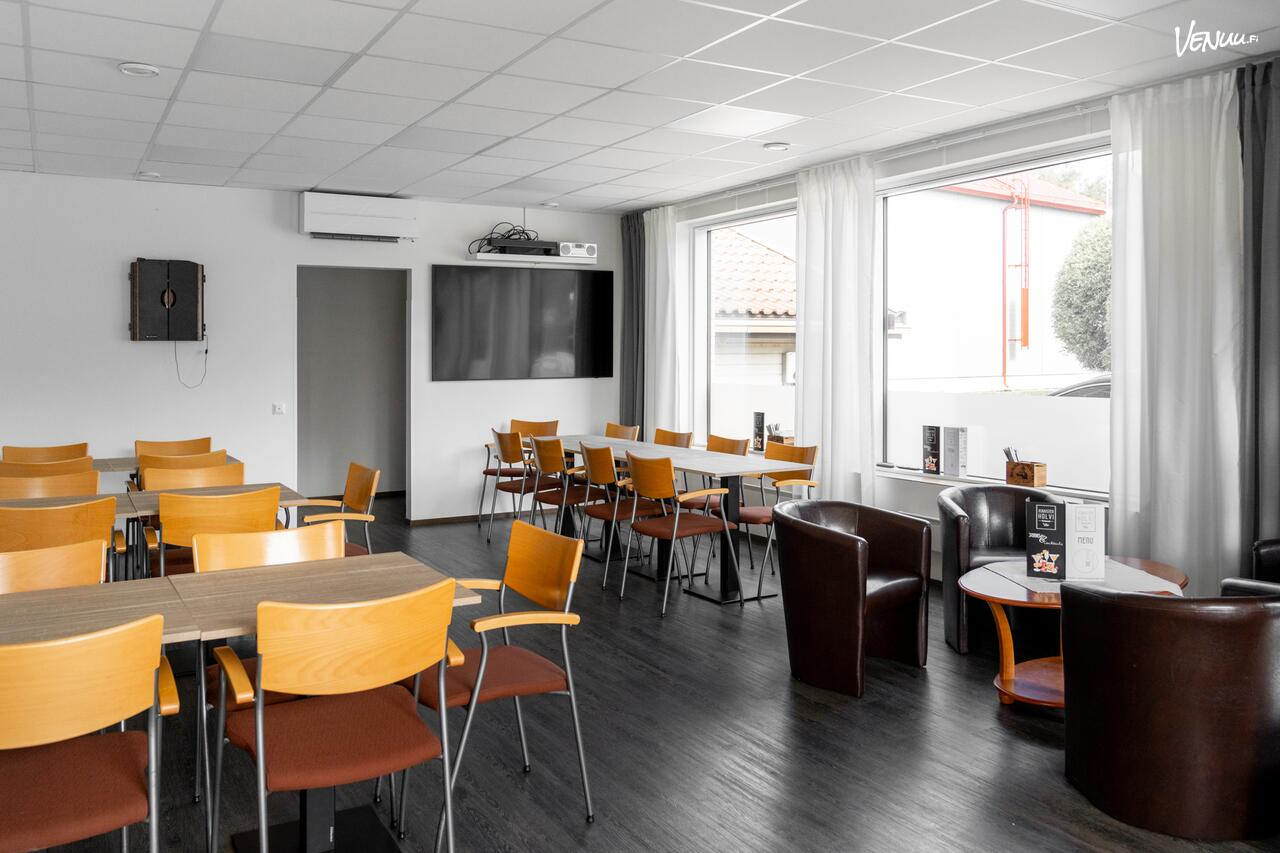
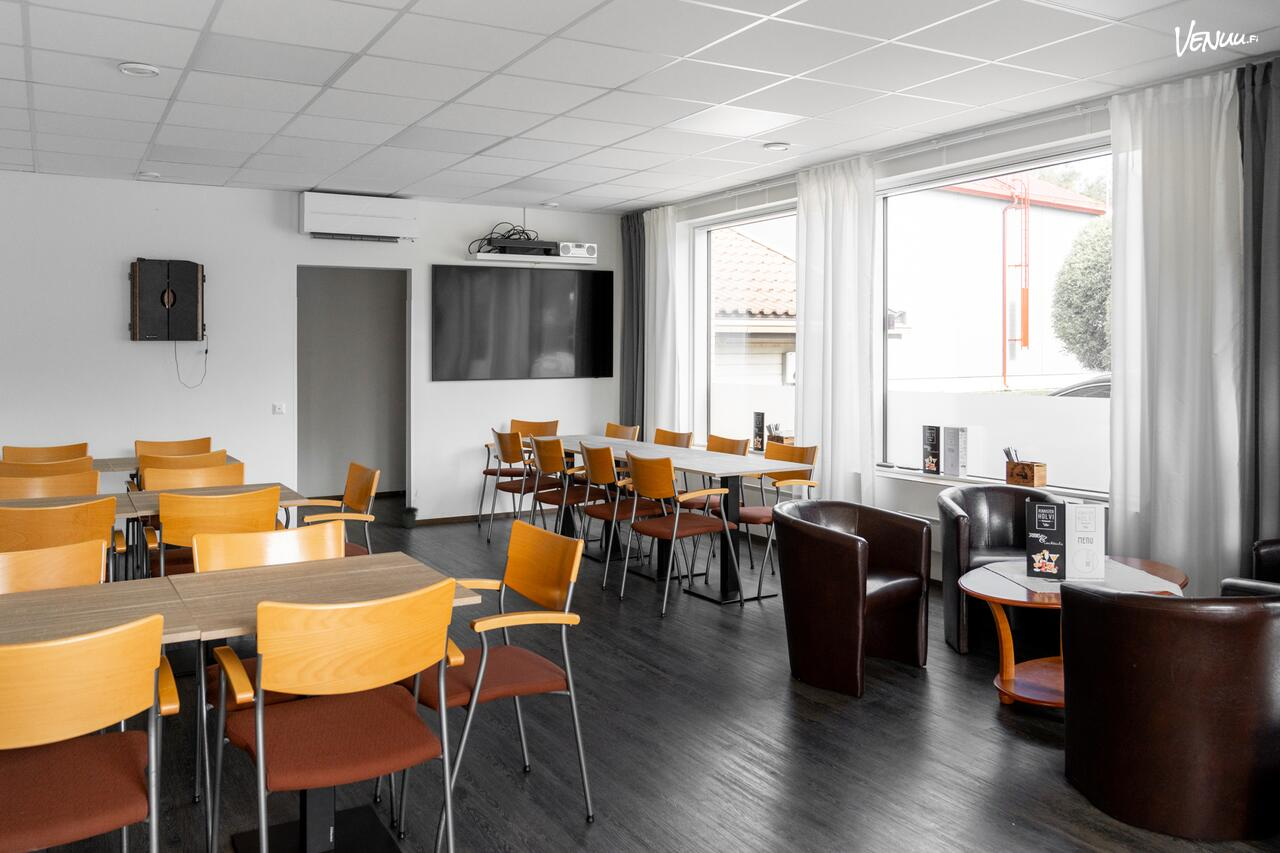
+ potted plant [398,490,420,529]
